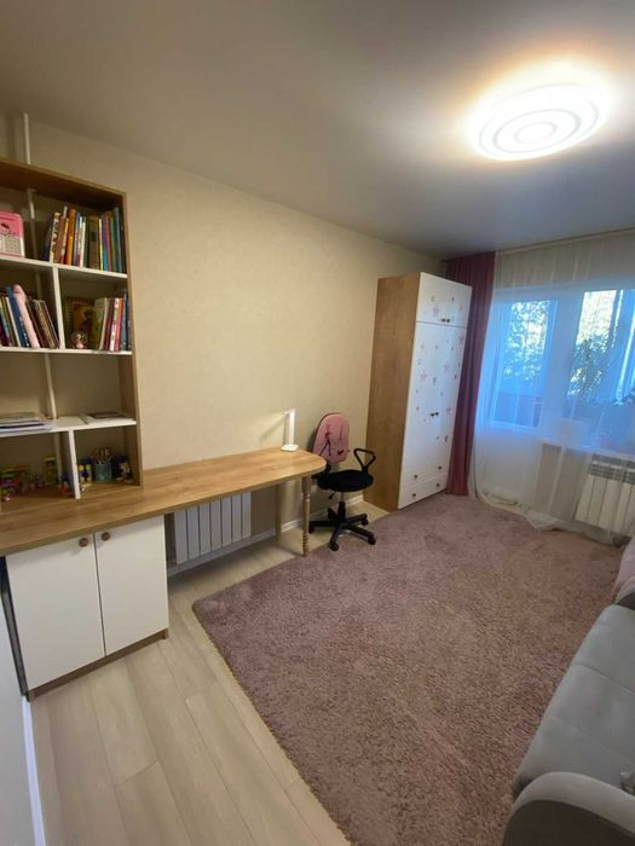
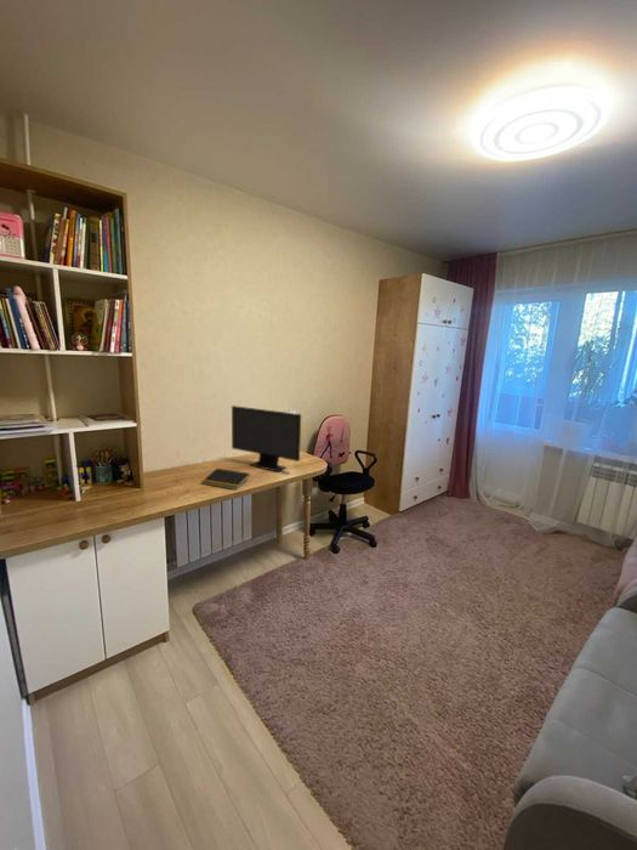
+ notepad [200,467,251,491]
+ computer monitor [231,404,302,472]
